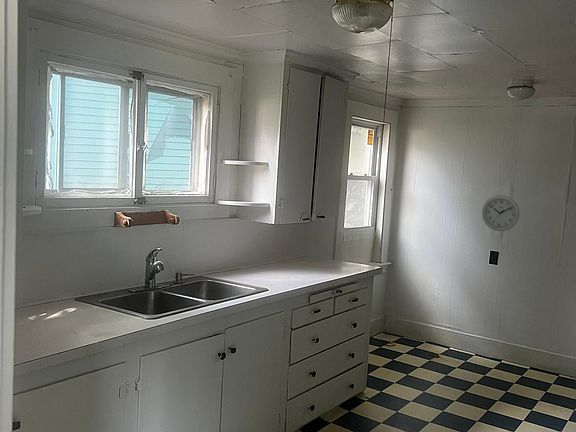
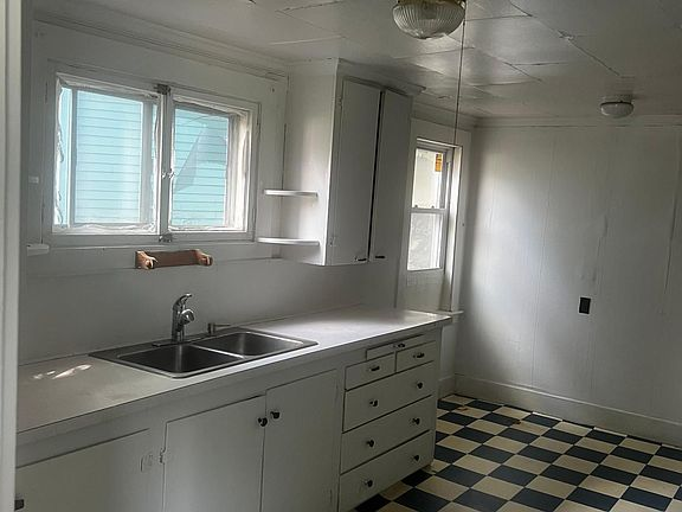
- wall clock [481,194,520,232]
